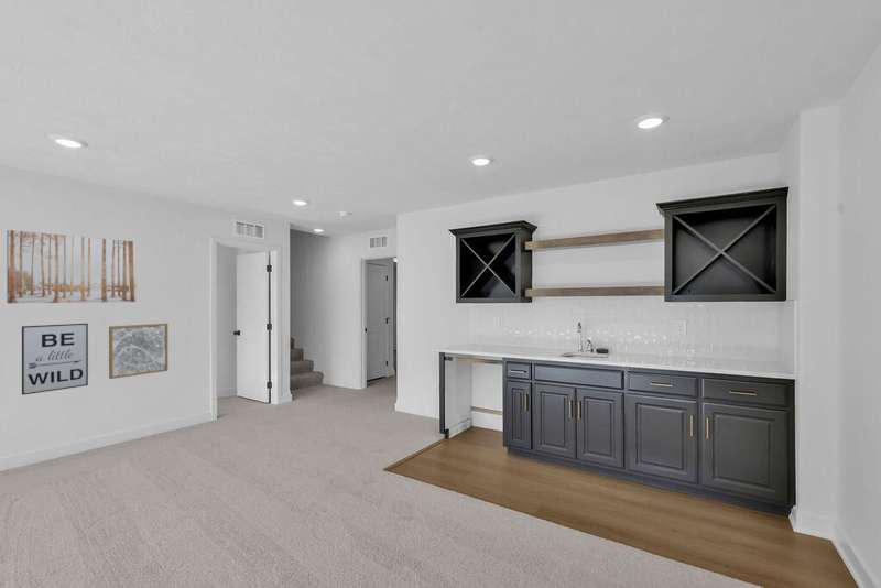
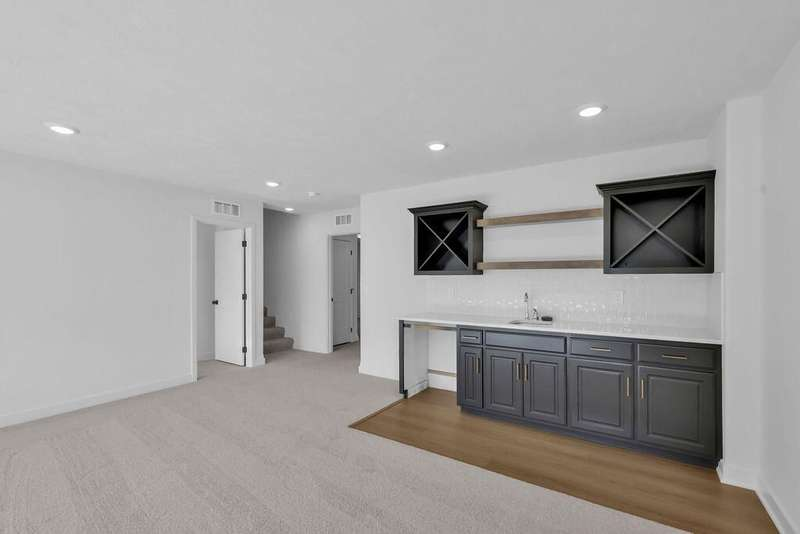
- wall art [6,229,138,304]
- wall art [21,323,89,396]
- wall art [108,323,168,380]
